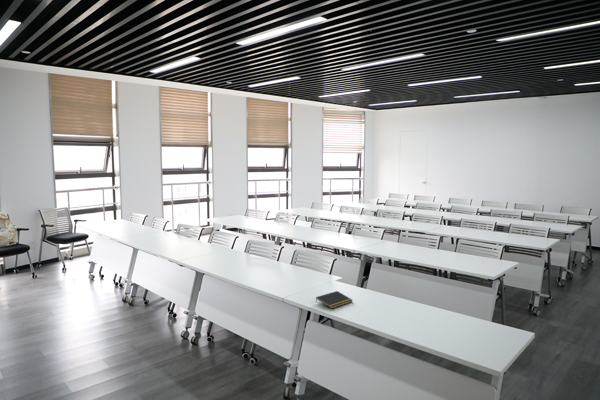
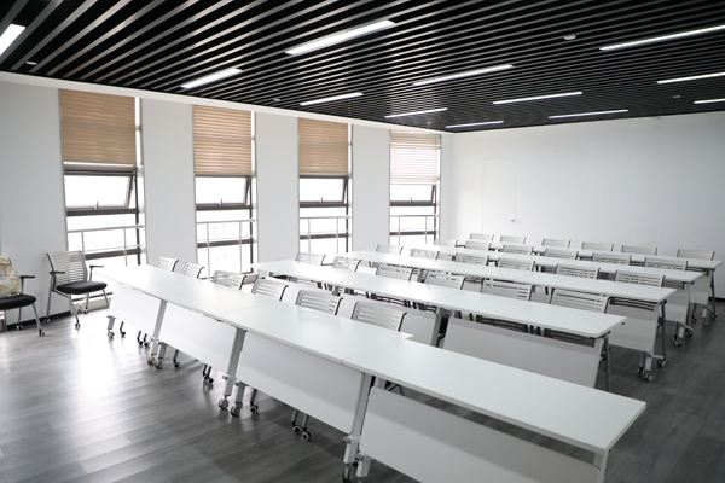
- notepad [315,290,354,309]
